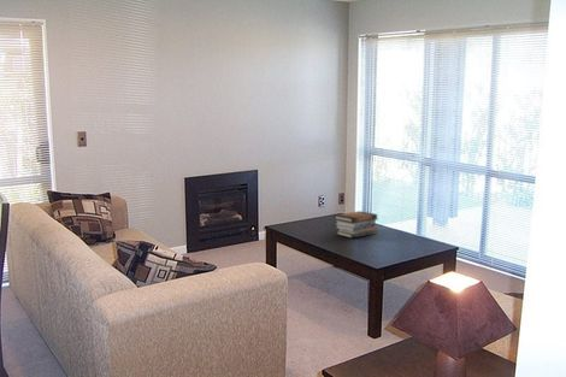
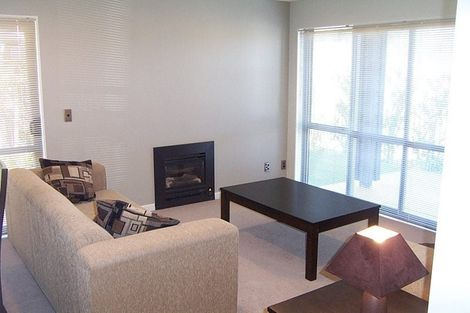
- book stack [334,210,379,240]
